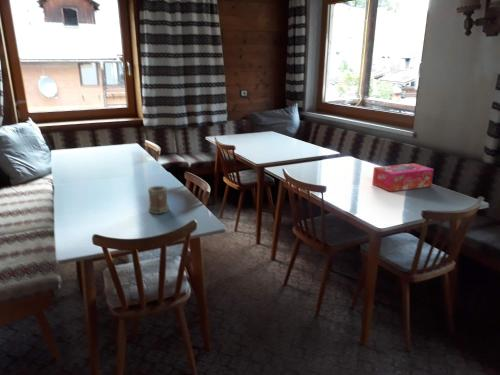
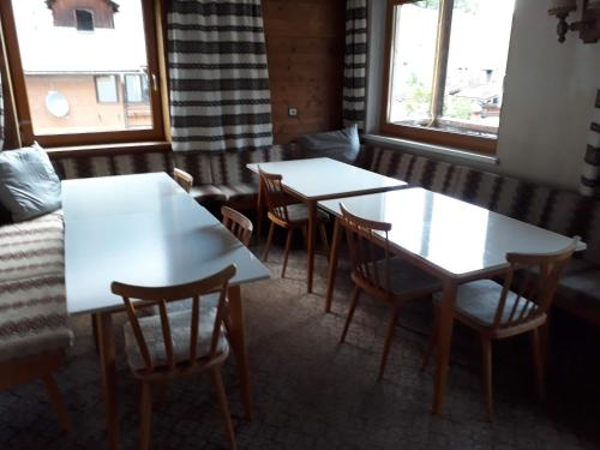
- tissue box [371,162,435,193]
- mug [147,185,170,215]
